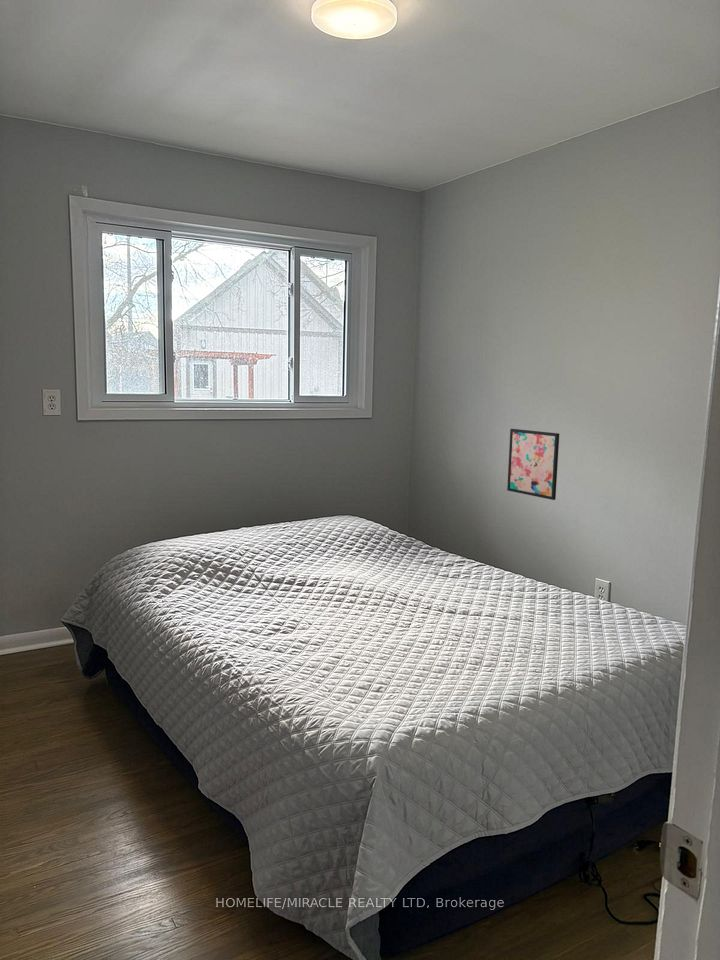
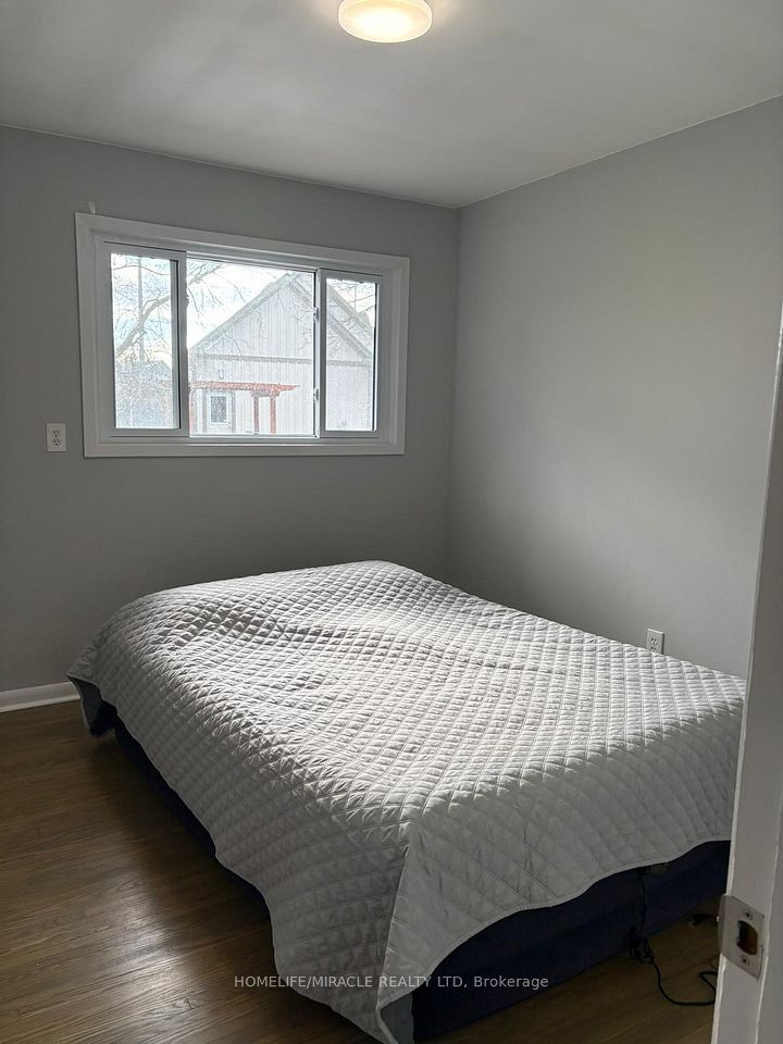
- wall art [506,428,560,501]
